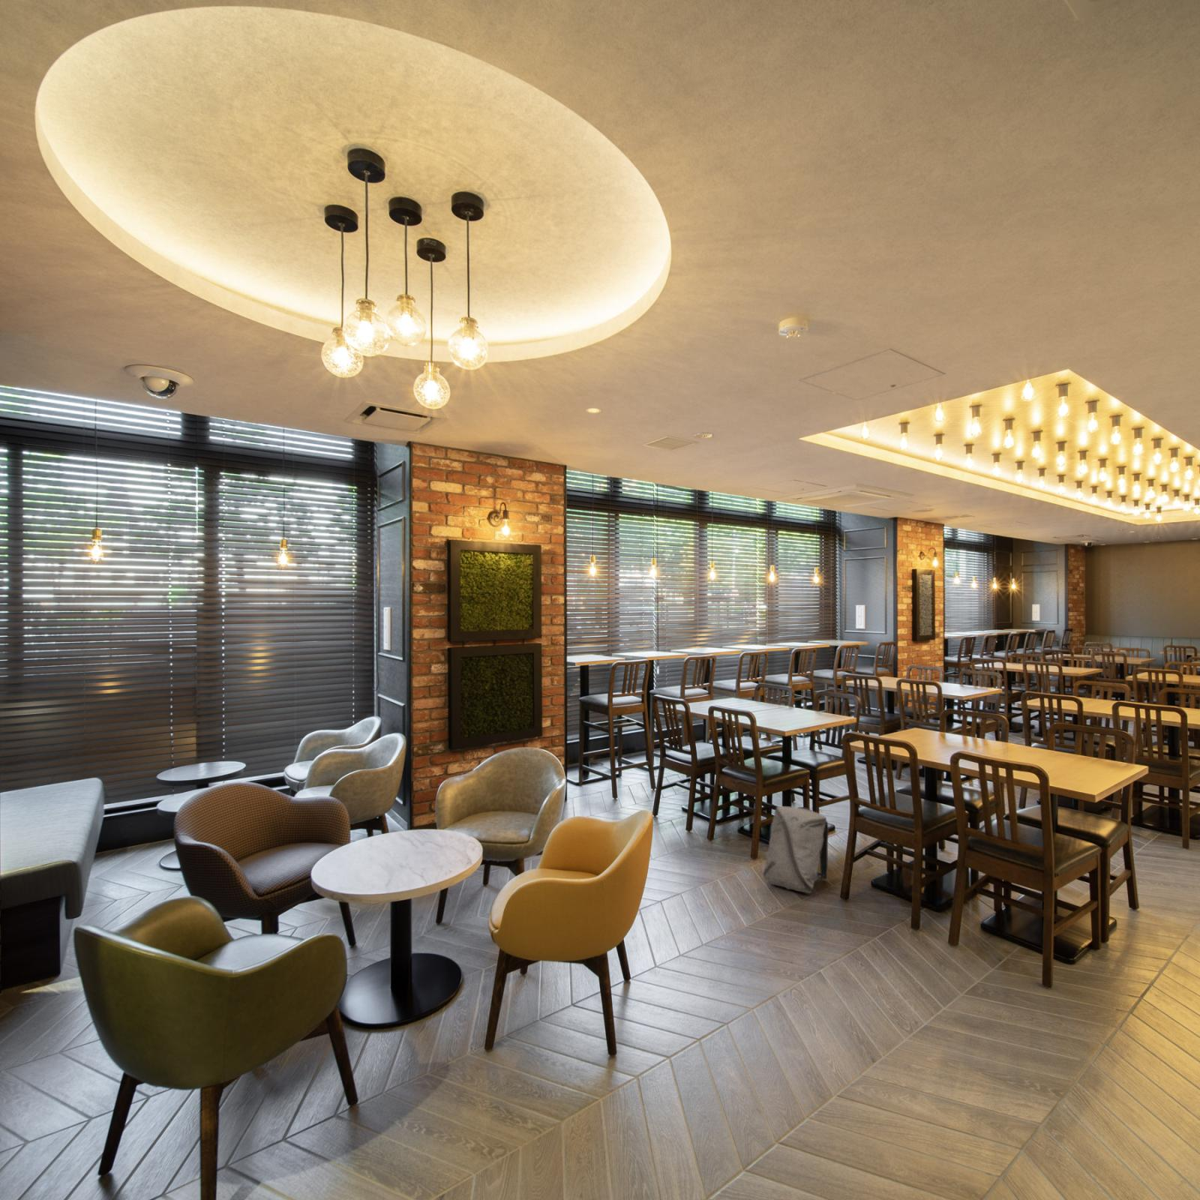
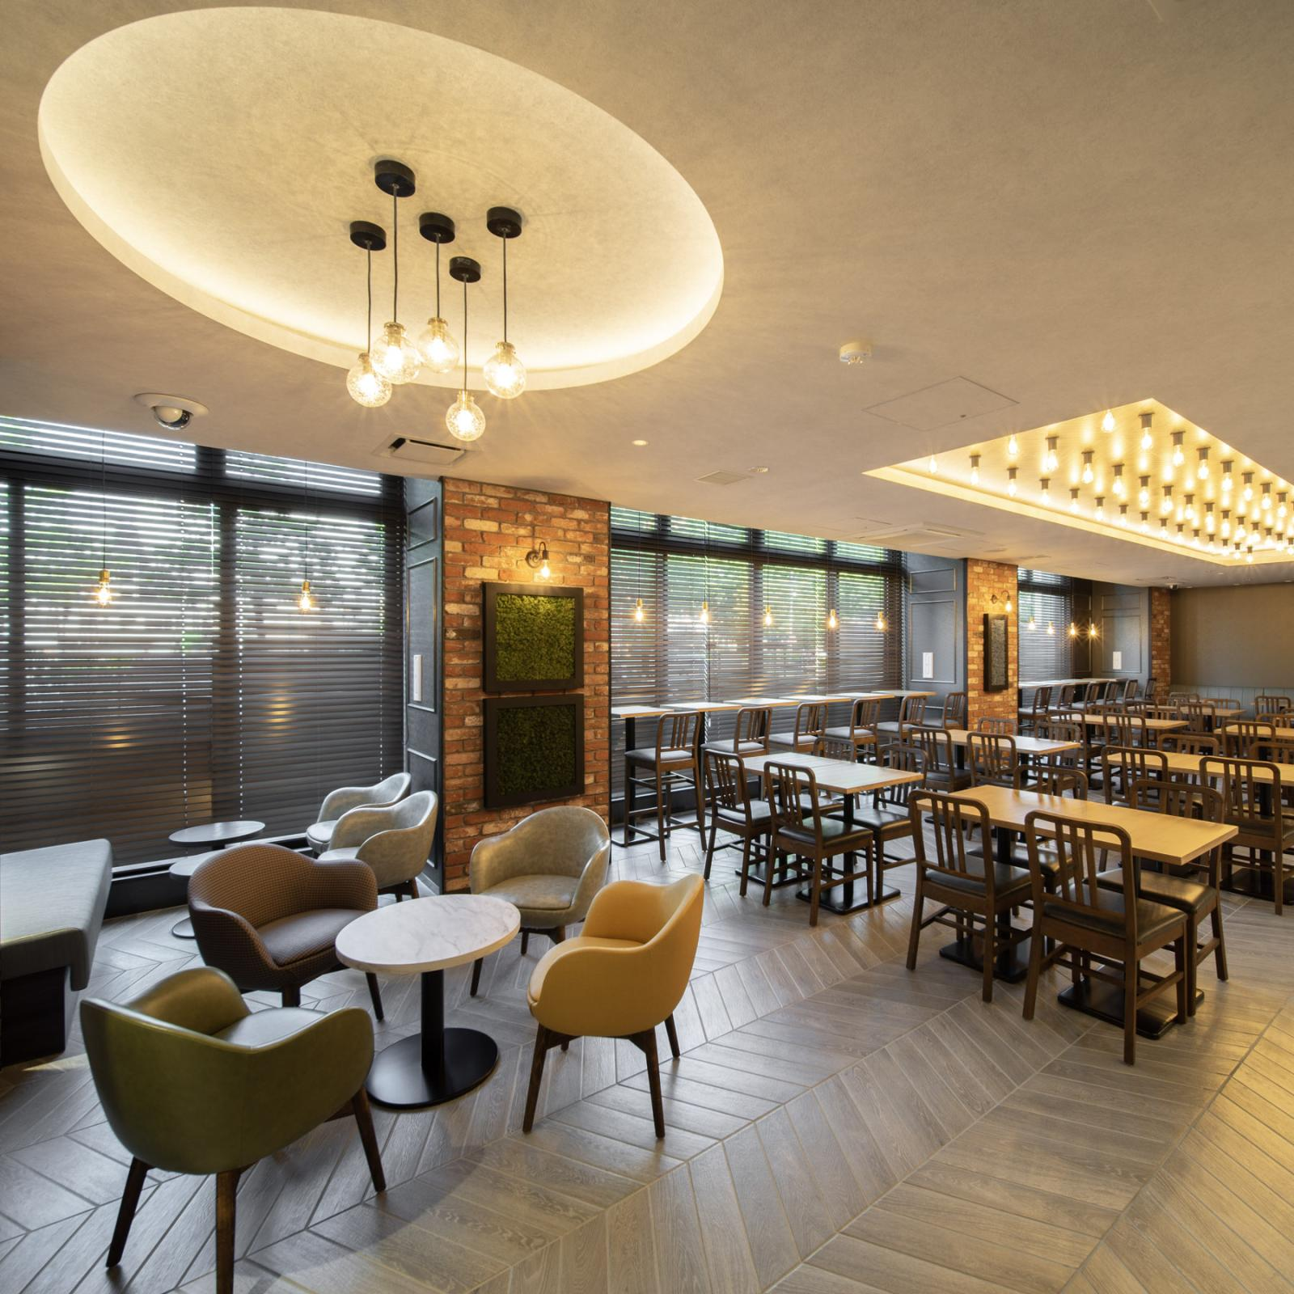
- backpack [763,805,830,895]
